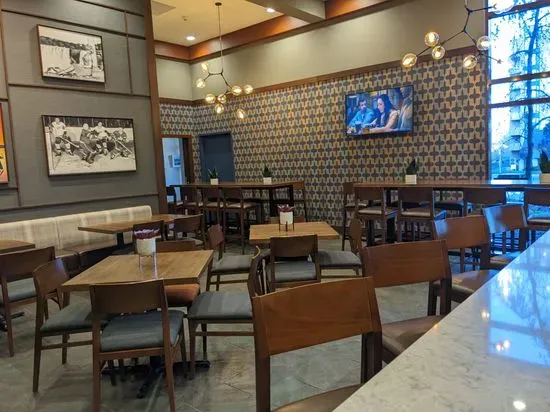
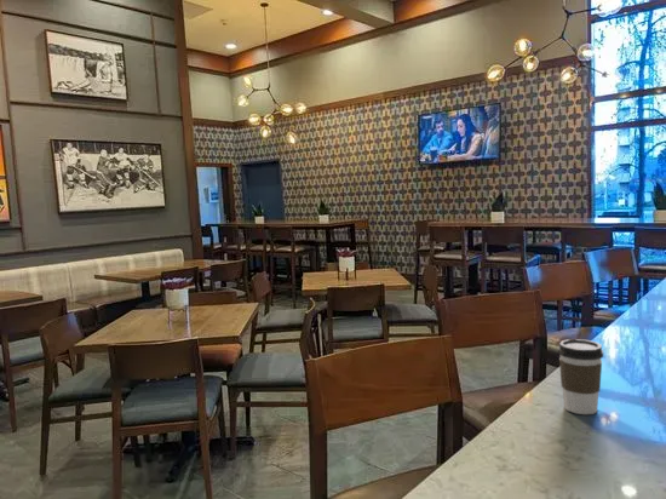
+ coffee cup [557,338,604,415]
